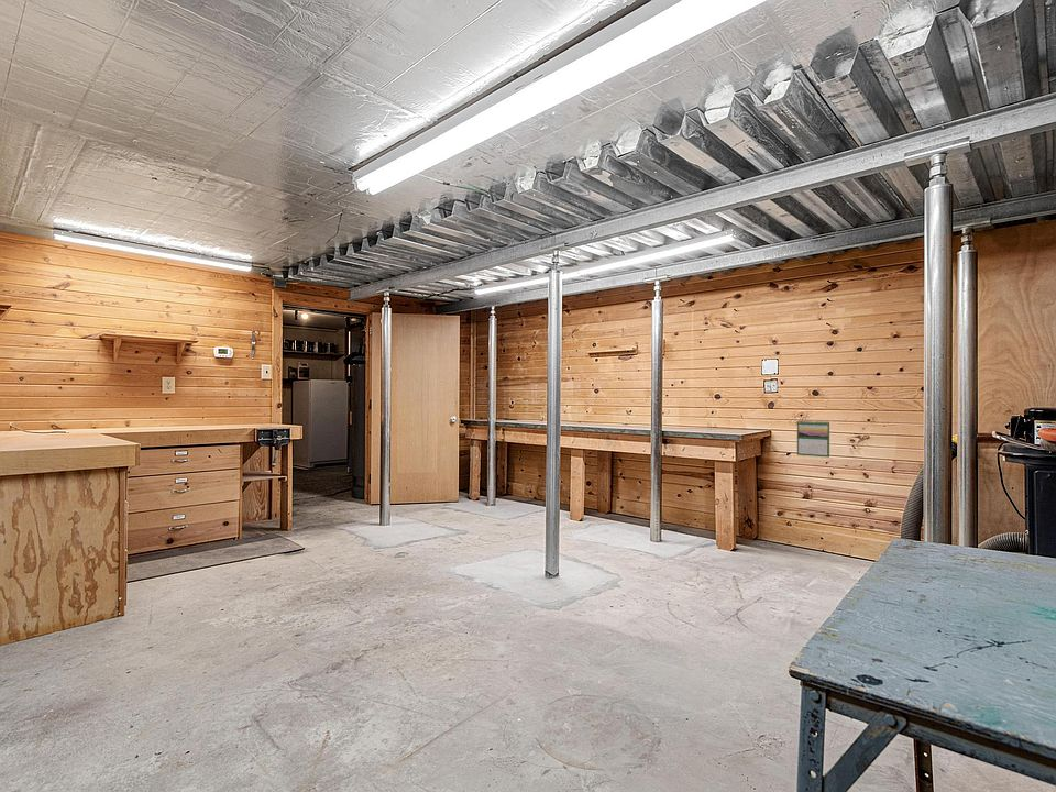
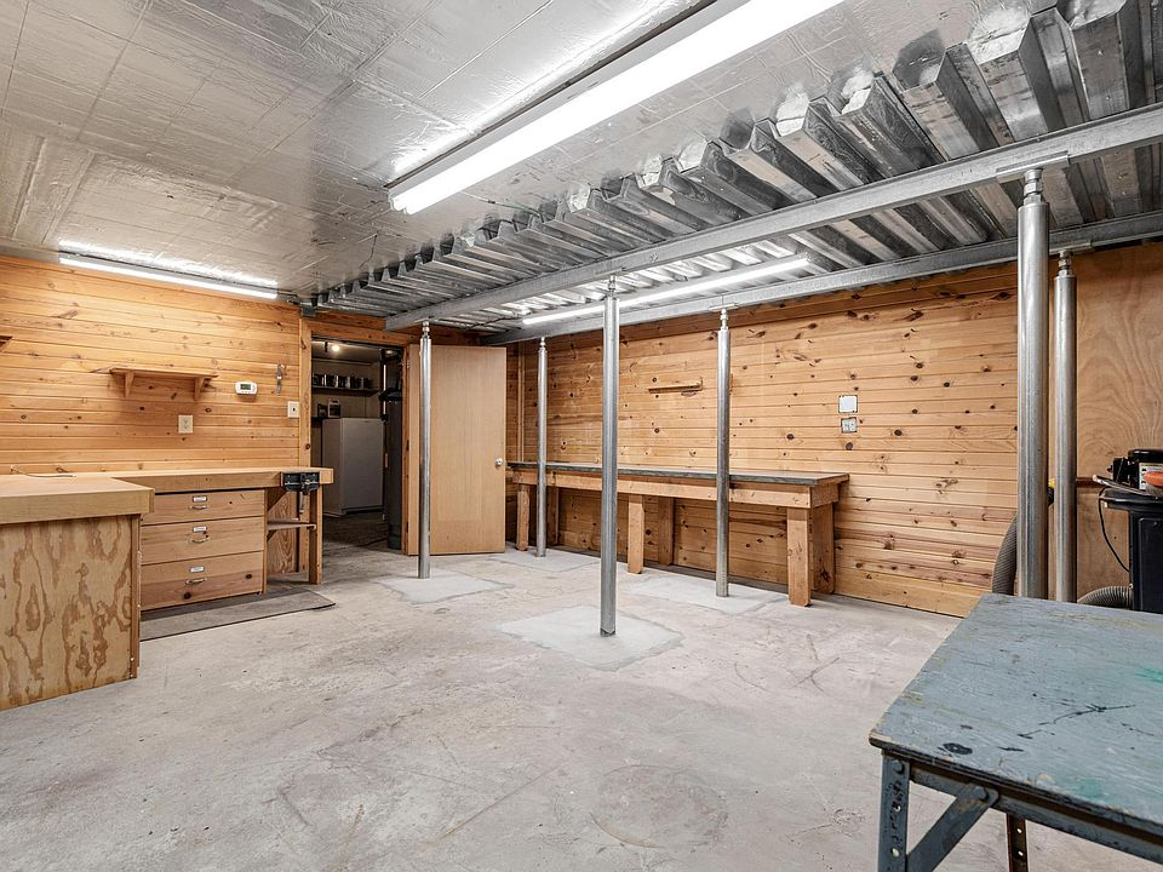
- calendar [796,419,831,459]
